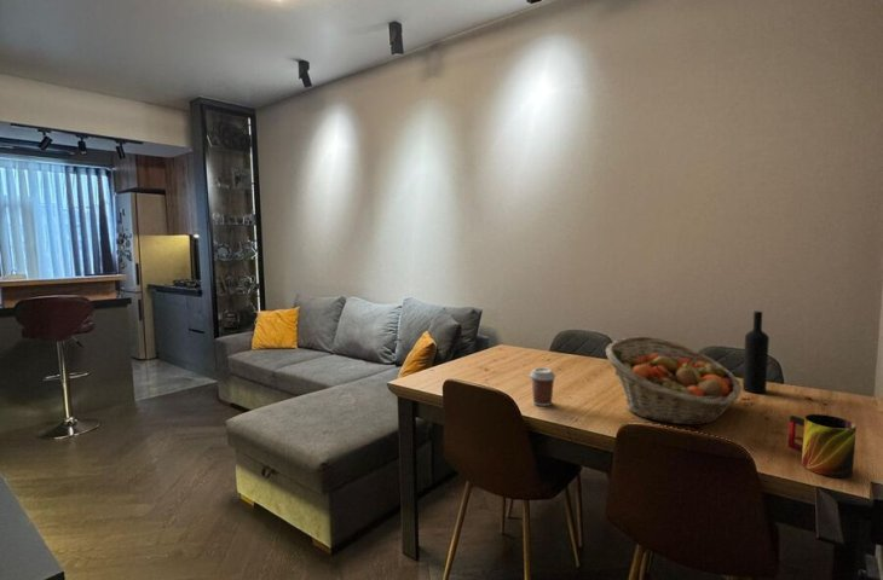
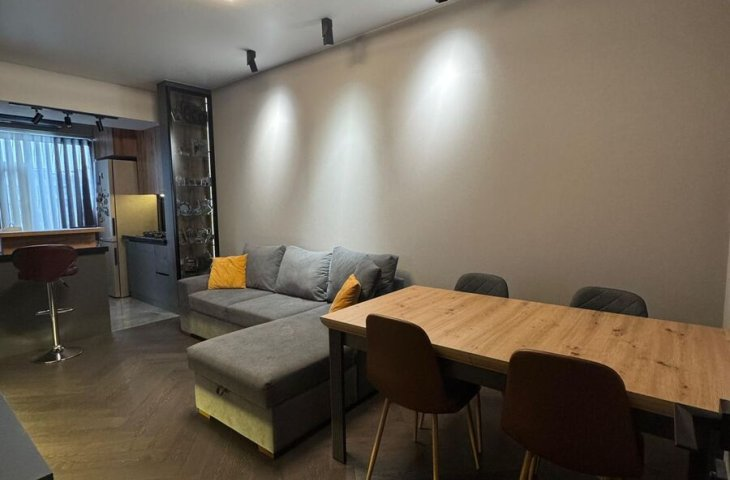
- fruit basket [605,335,743,427]
- mug [787,413,858,478]
- wine bottle [741,311,771,394]
- coffee cup [529,366,556,407]
